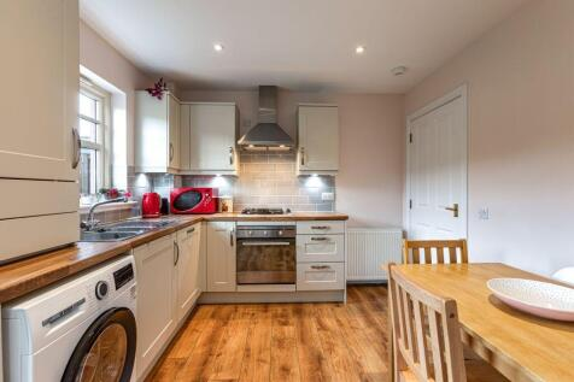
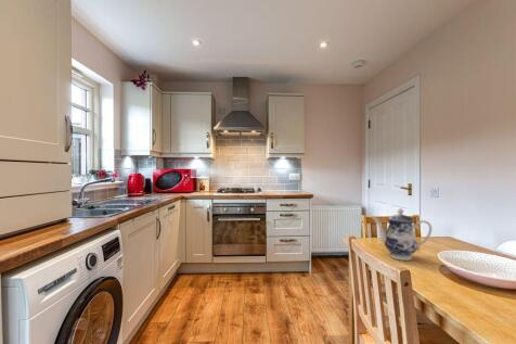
+ teapot [371,207,433,262]
